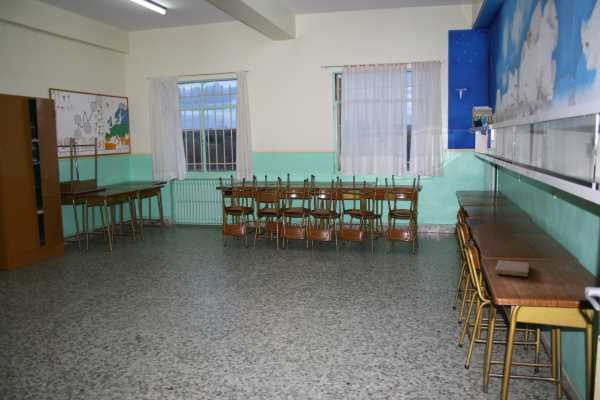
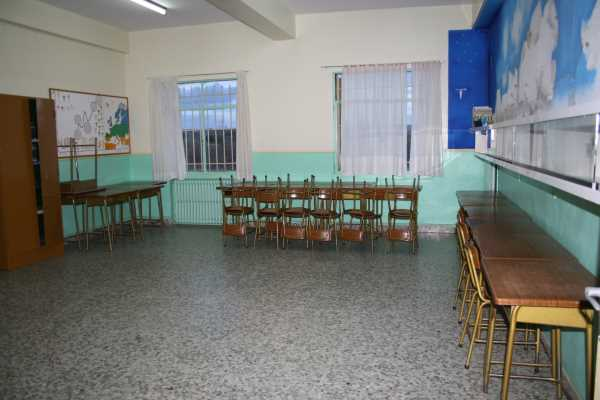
- notebook [494,259,530,278]
